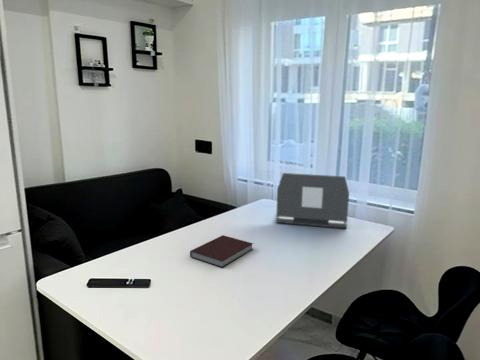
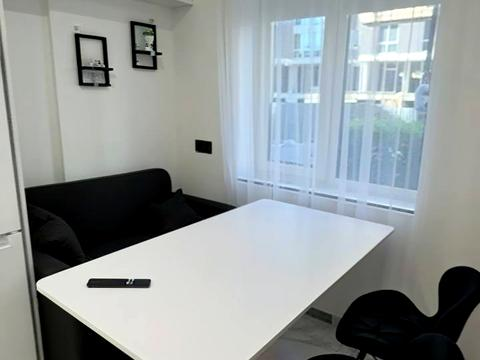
- laptop [275,172,350,229]
- notebook [189,234,254,269]
